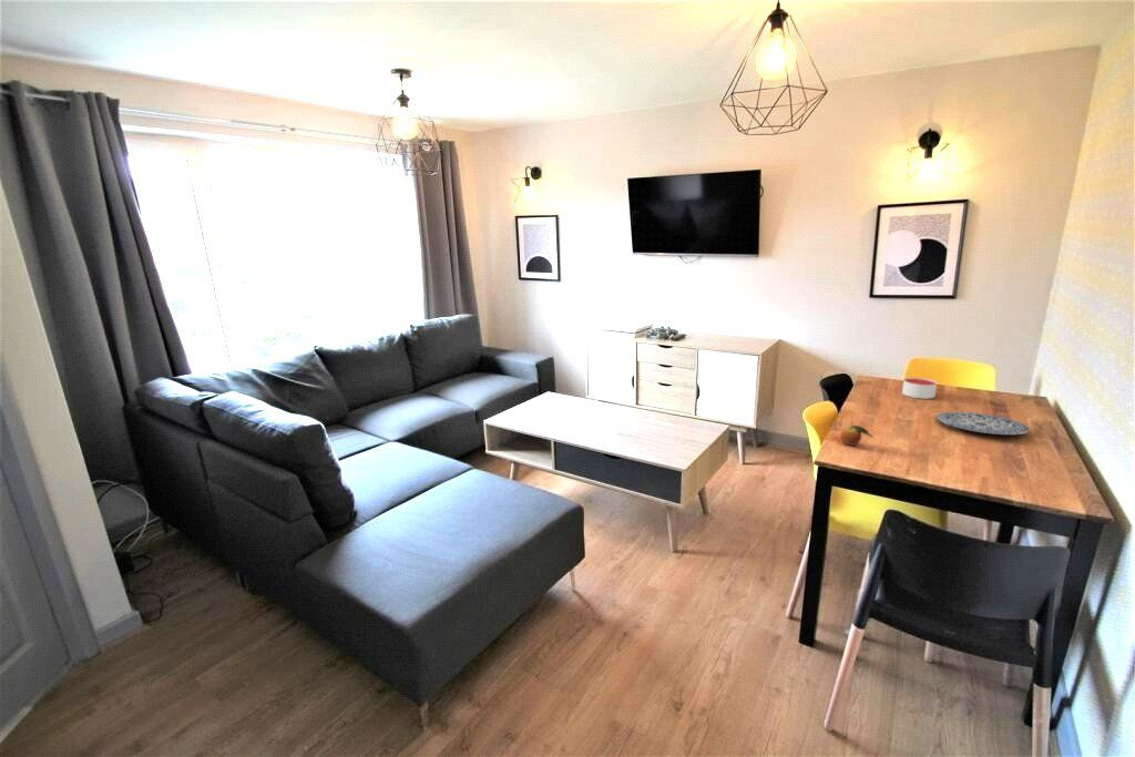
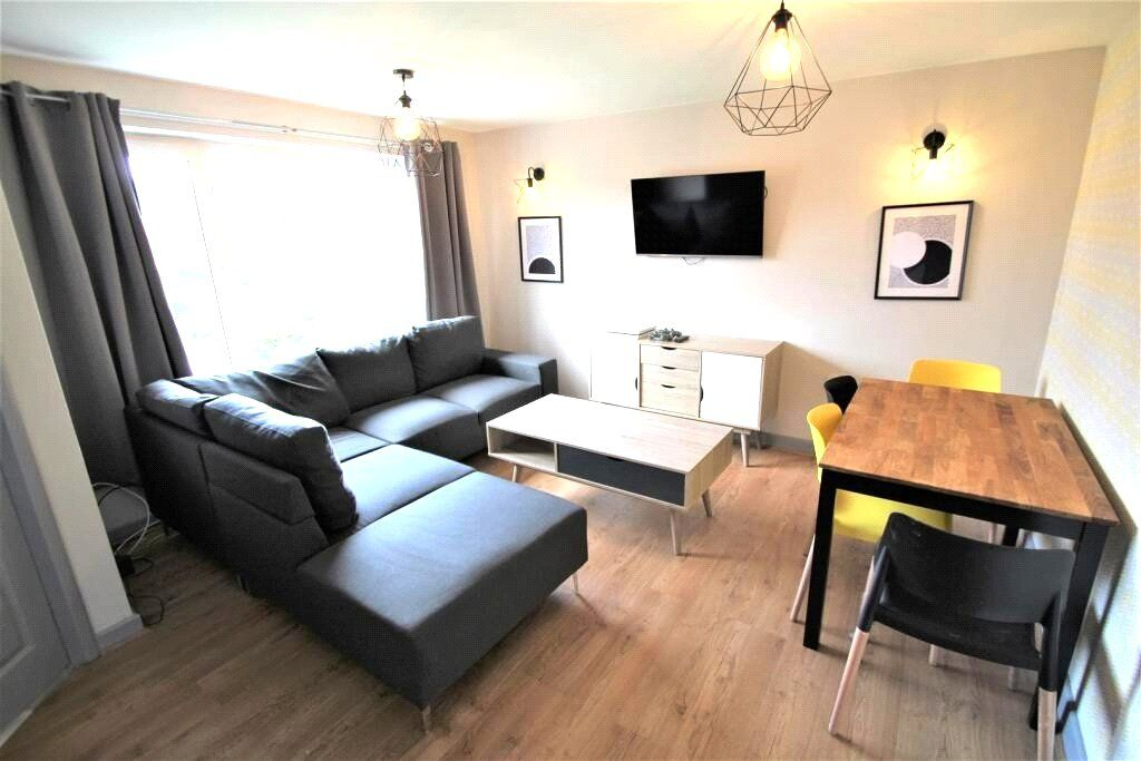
- plate [935,411,1031,436]
- candle [901,377,938,400]
- fruit [839,420,876,447]
